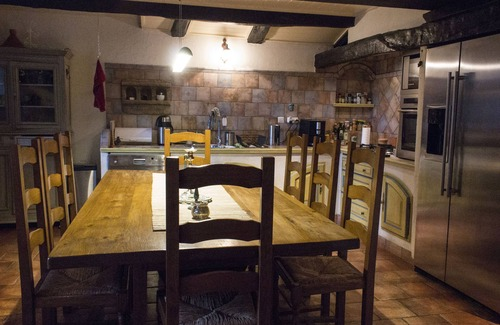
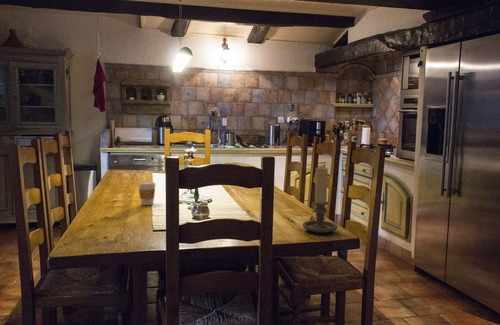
+ candle holder [302,166,338,234]
+ coffee cup [138,180,157,206]
